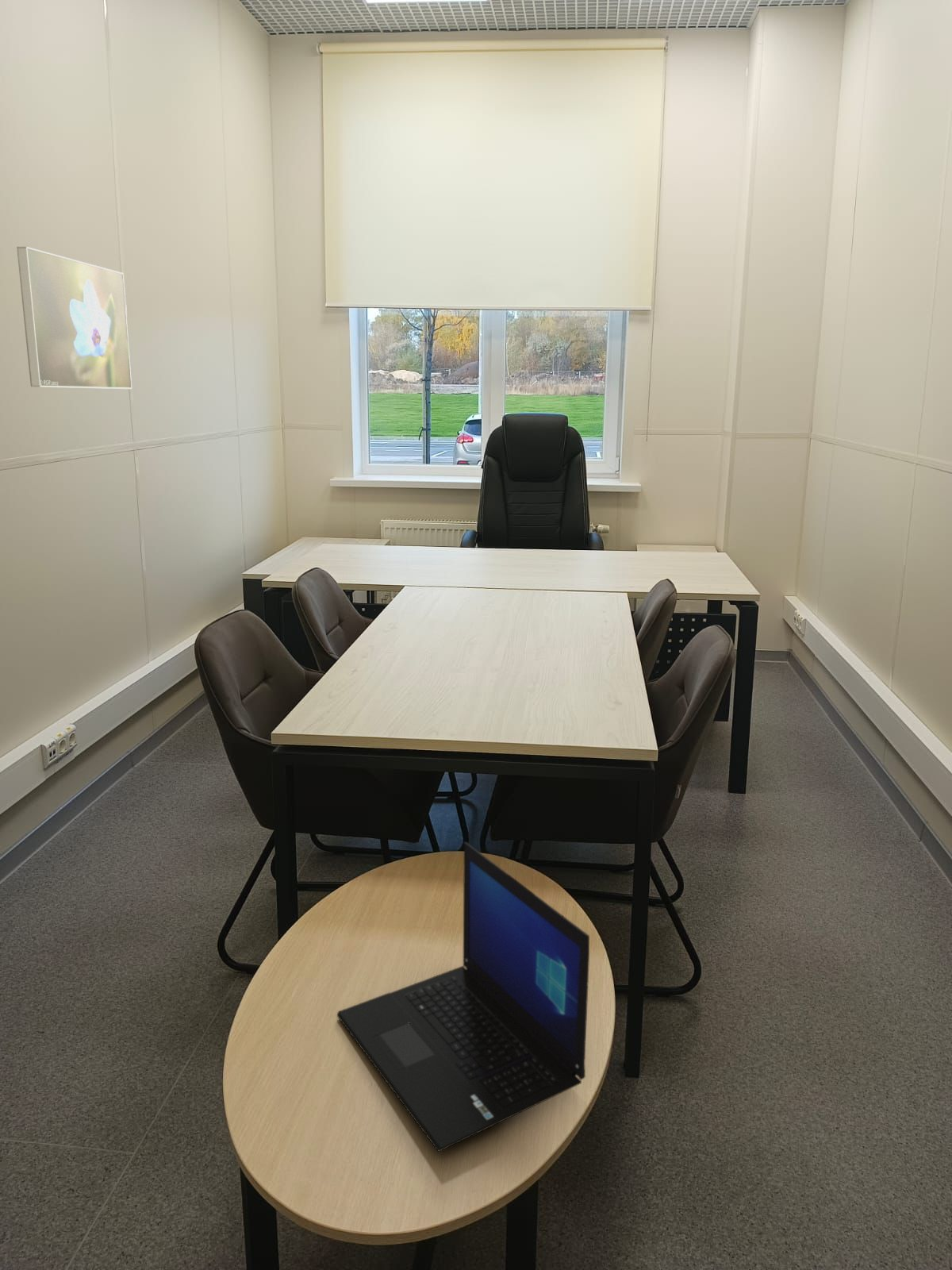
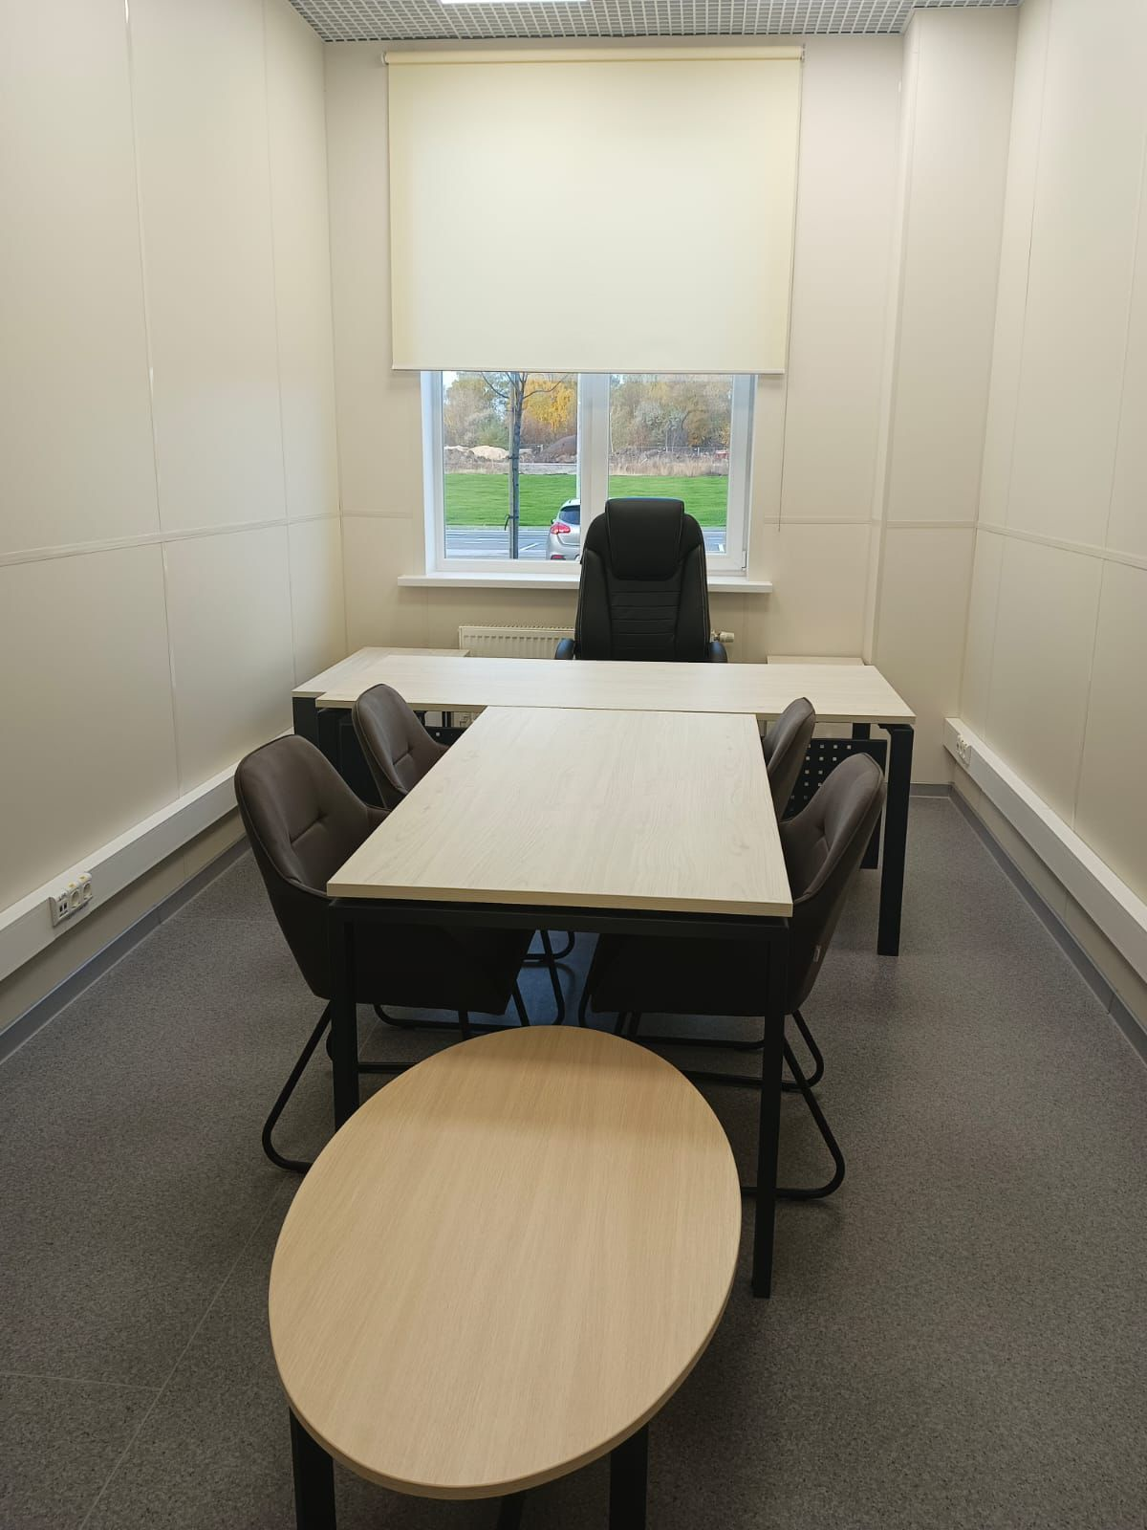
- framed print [16,246,132,390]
- laptop [336,841,590,1153]
